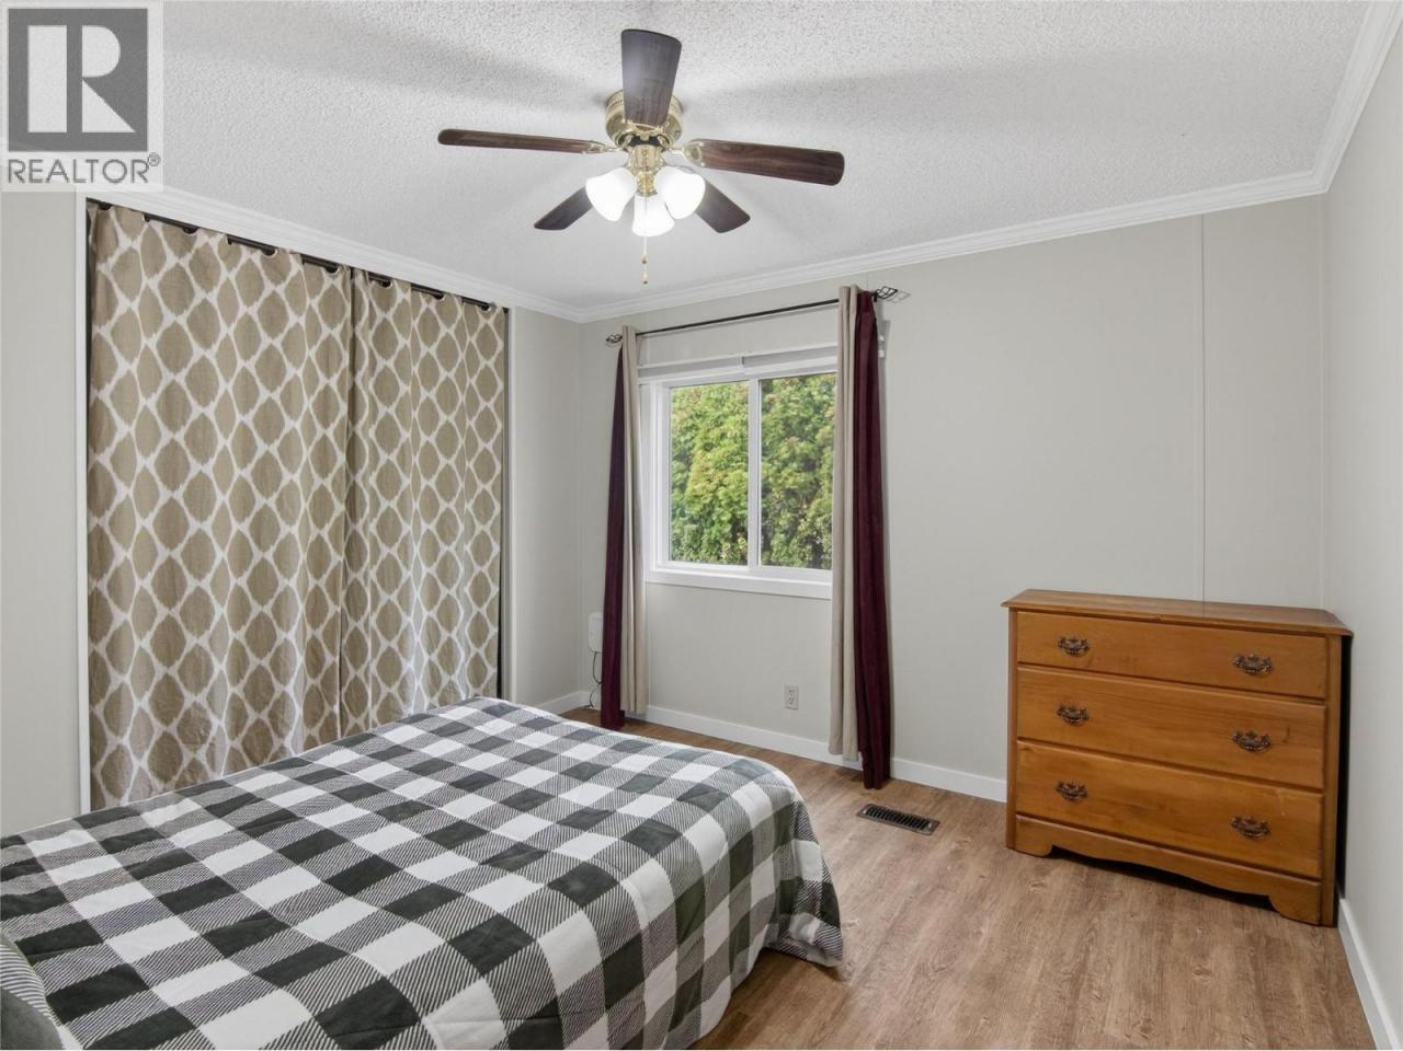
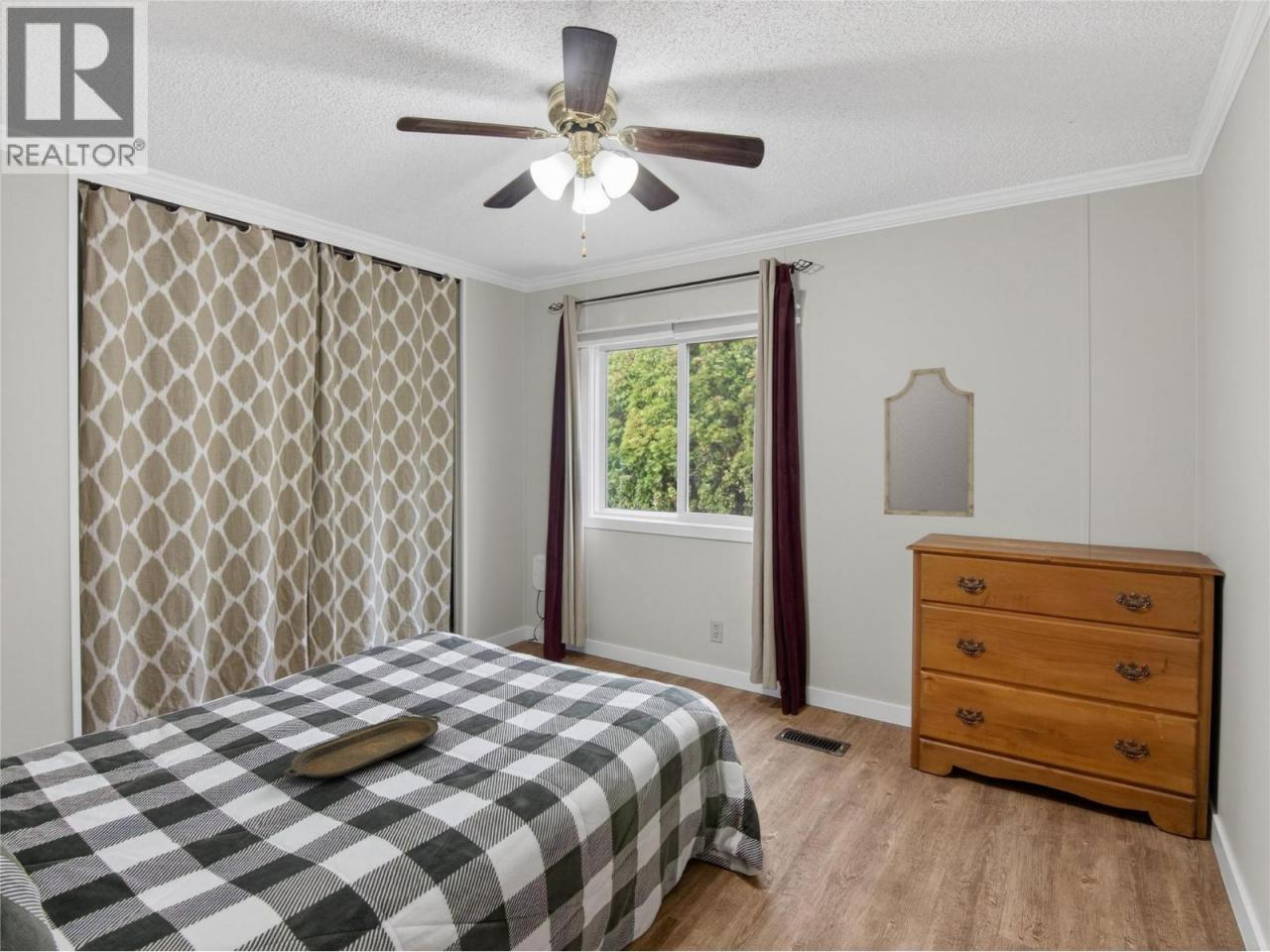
+ serving tray [282,714,442,779]
+ home mirror [883,366,975,519]
